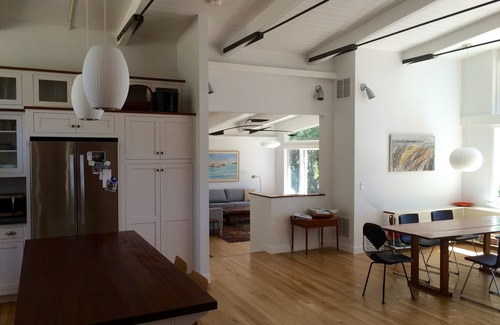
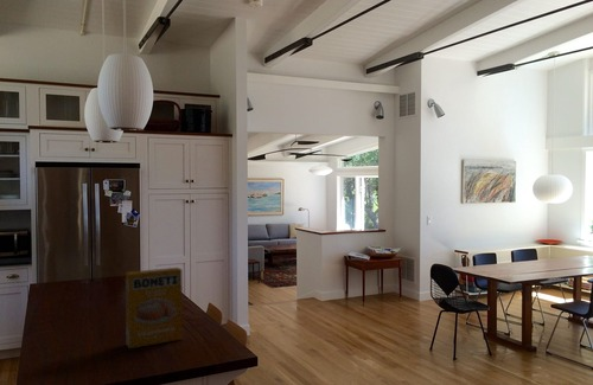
+ cereal box [125,267,184,349]
